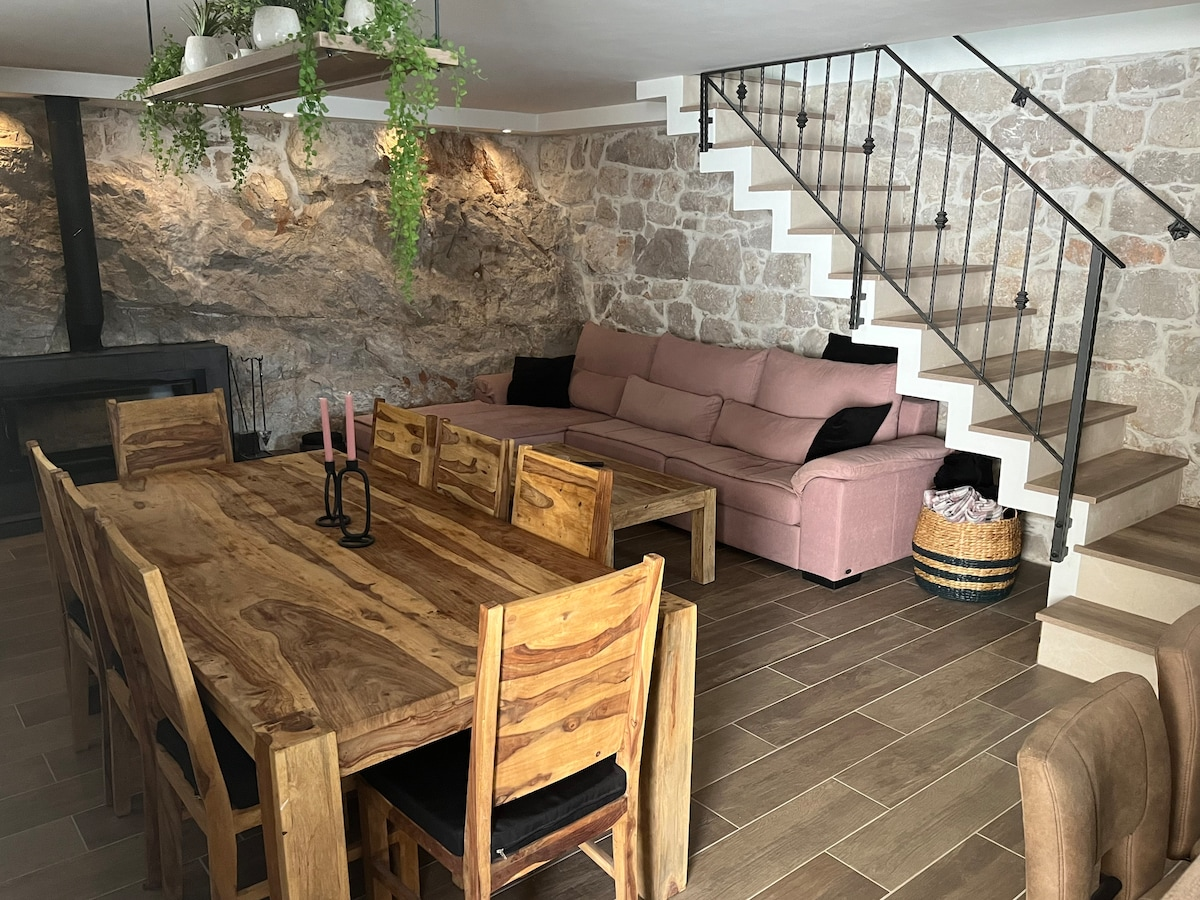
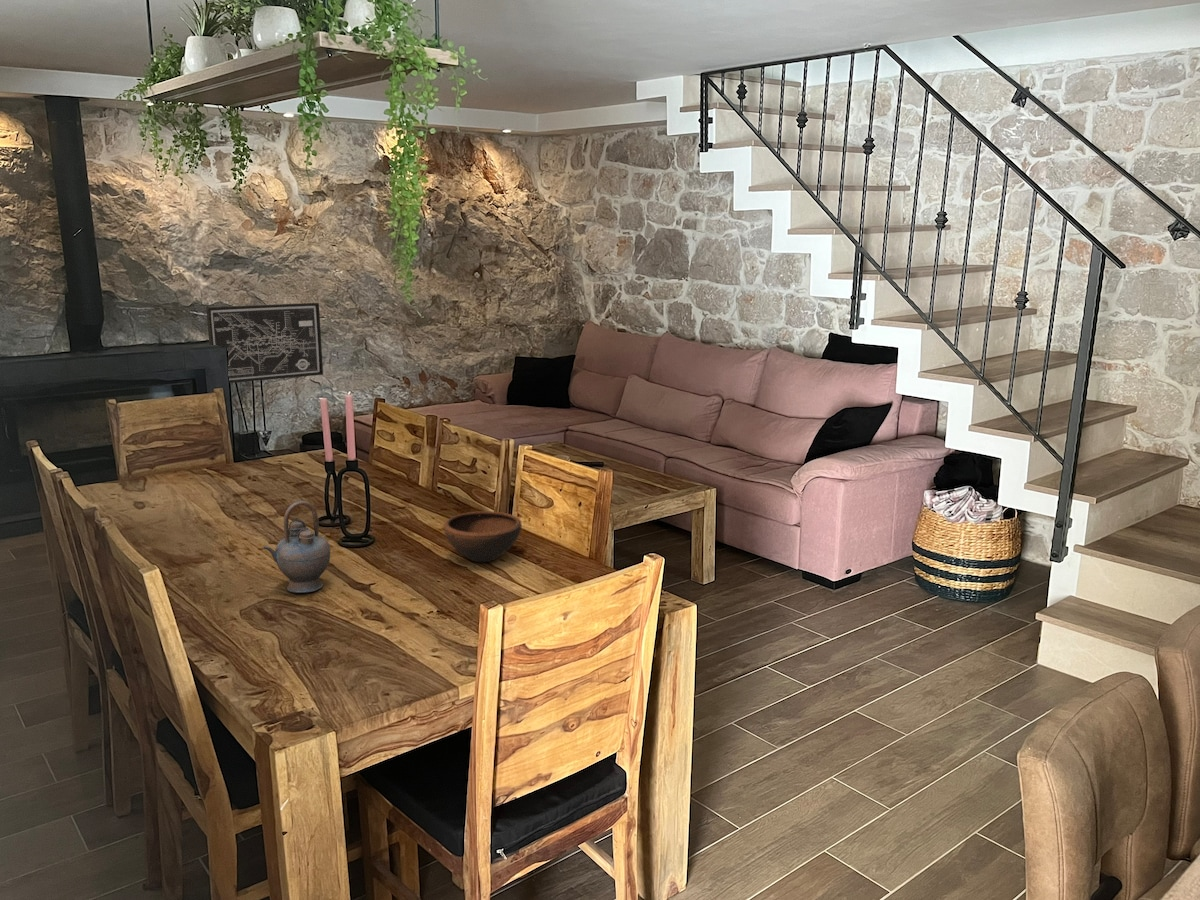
+ bowl [443,510,523,563]
+ teapot [262,500,331,594]
+ wall art [205,302,324,384]
